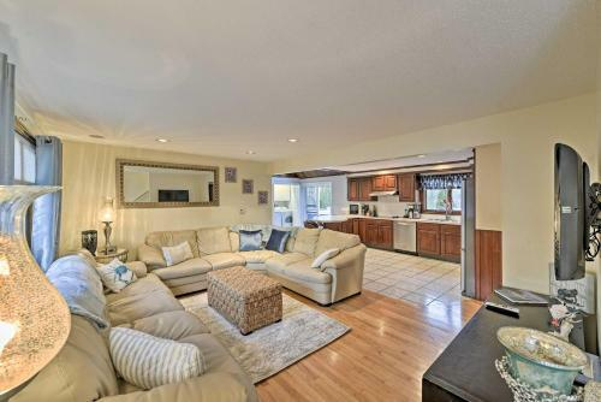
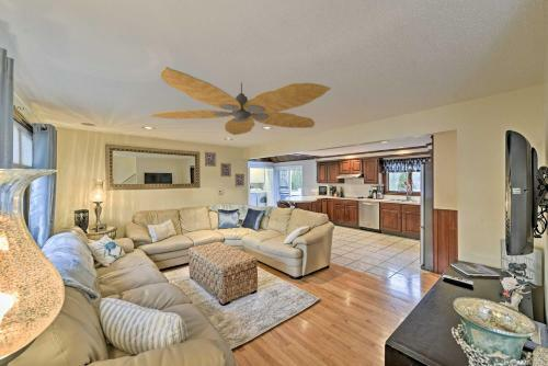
+ ceiling fan [148,66,332,136]
